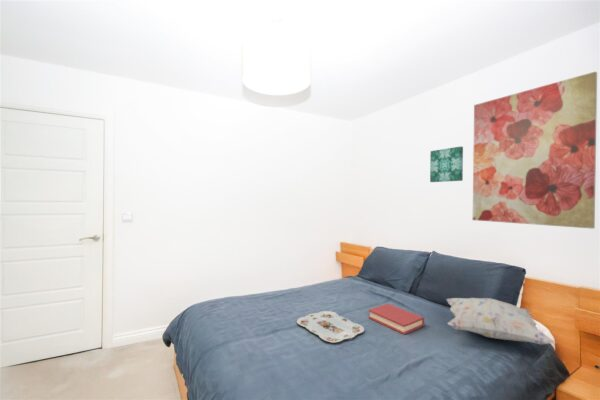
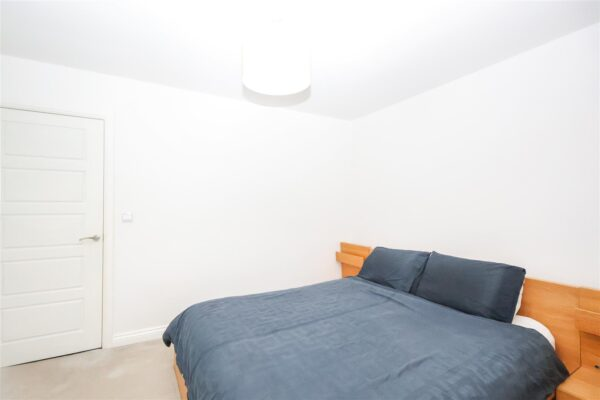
- decorative pillow [445,297,557,345]
- wall art [429,145,464,183]
- wall art [472,71,598,230]
- hardback book [368,303,425,335]
- serving tray [296,310,365,344]
